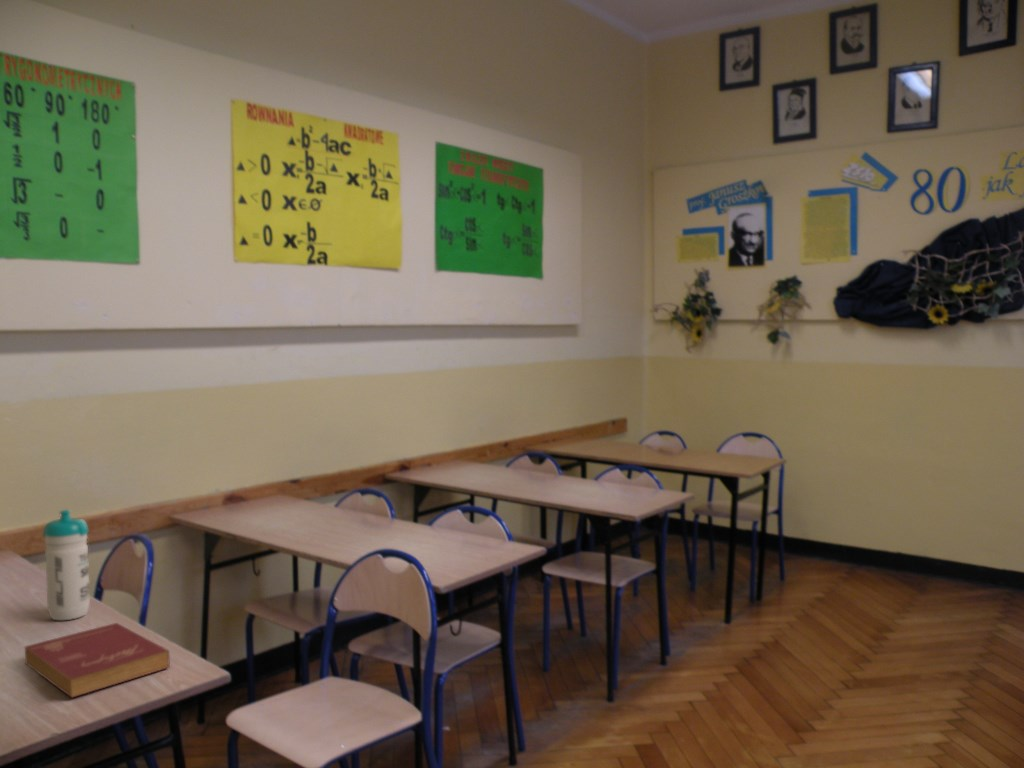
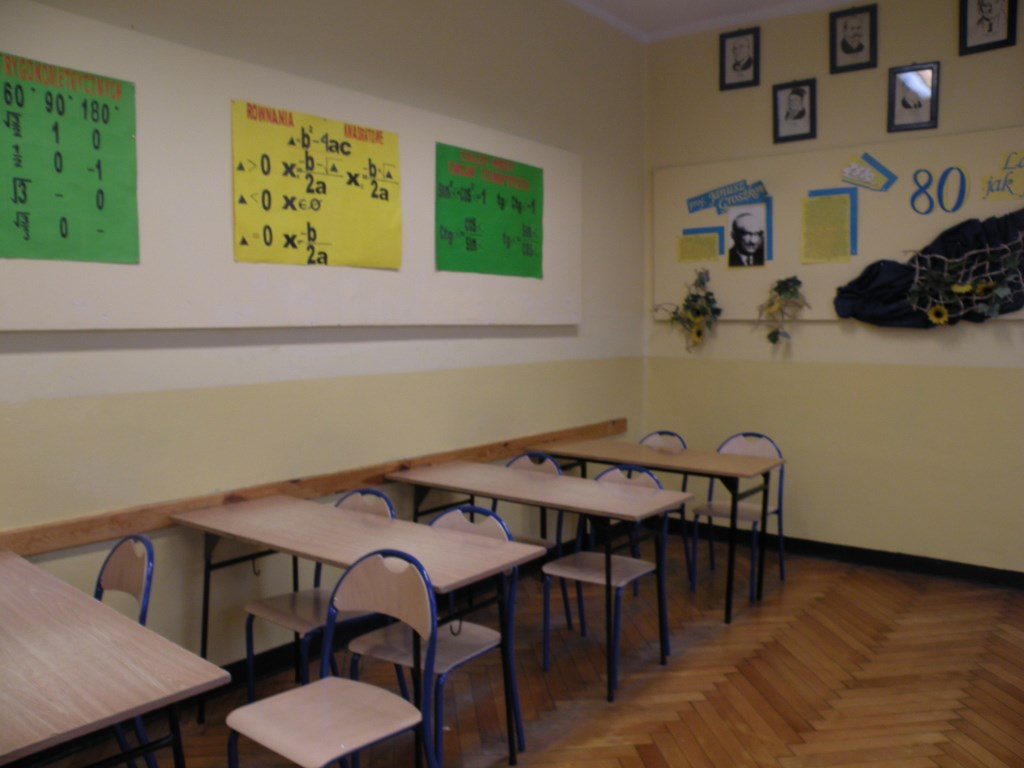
- book [23,622,171,699]
- water bottle [42,509,91,621]
